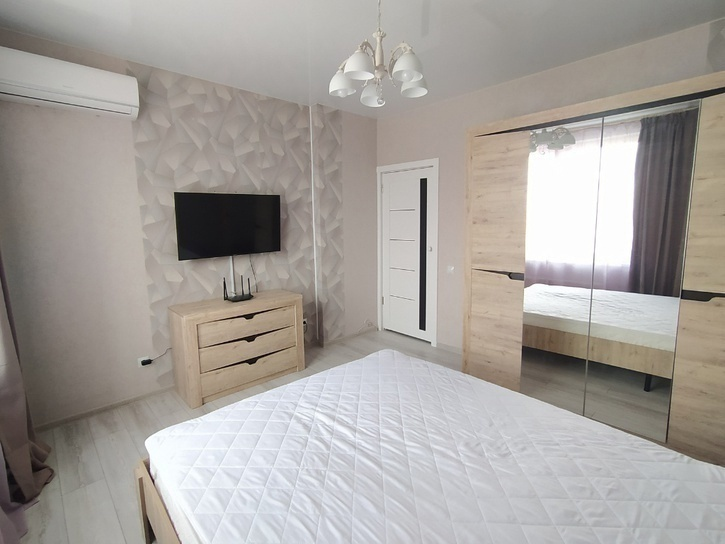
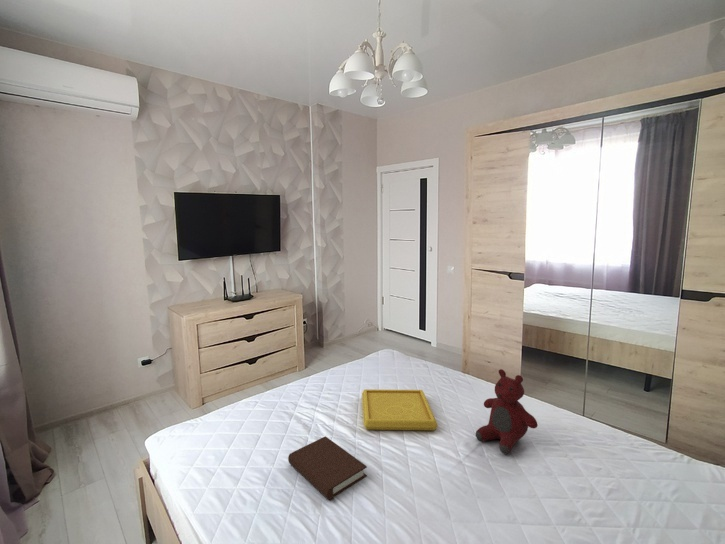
+ serving tray [361,388,439,431]
+ teddy bear [475,368,538,455]
+ book [287,435,368,501]
